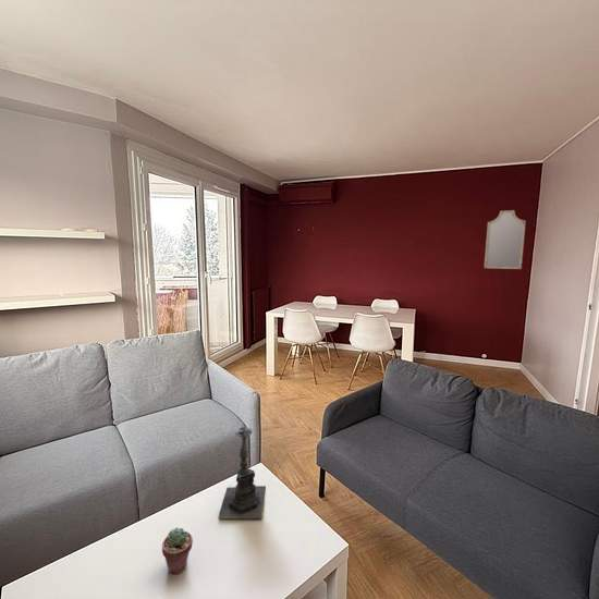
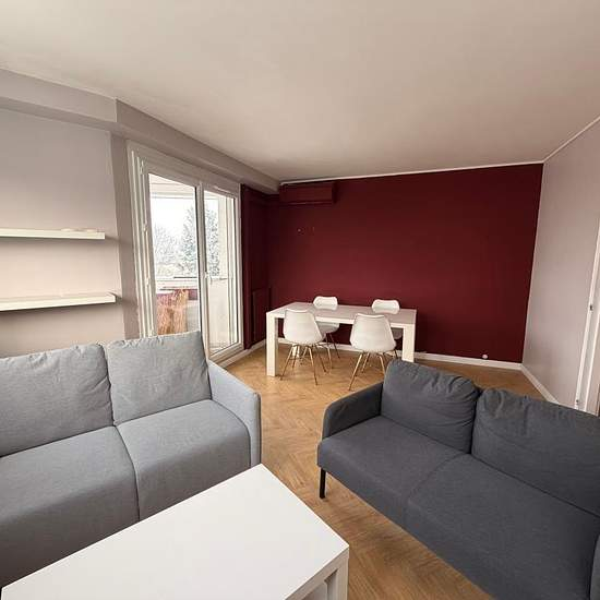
- home mirror [484,209,527,270]
- potted succulent [161,527,194,575]
- candle holder [217,425,267,519]
